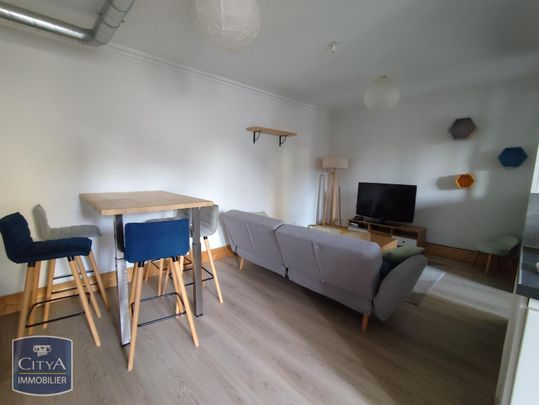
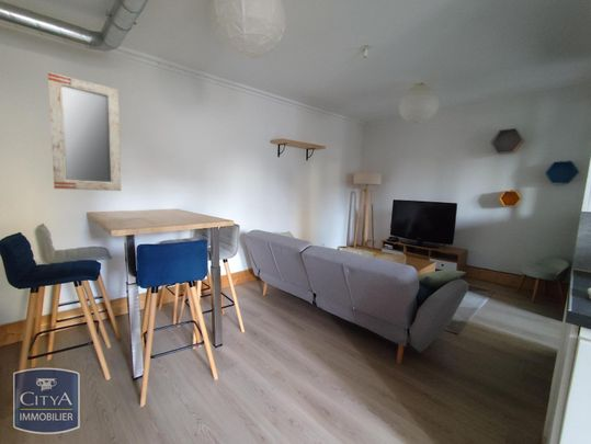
+ home mirror [47,71,122,192]
